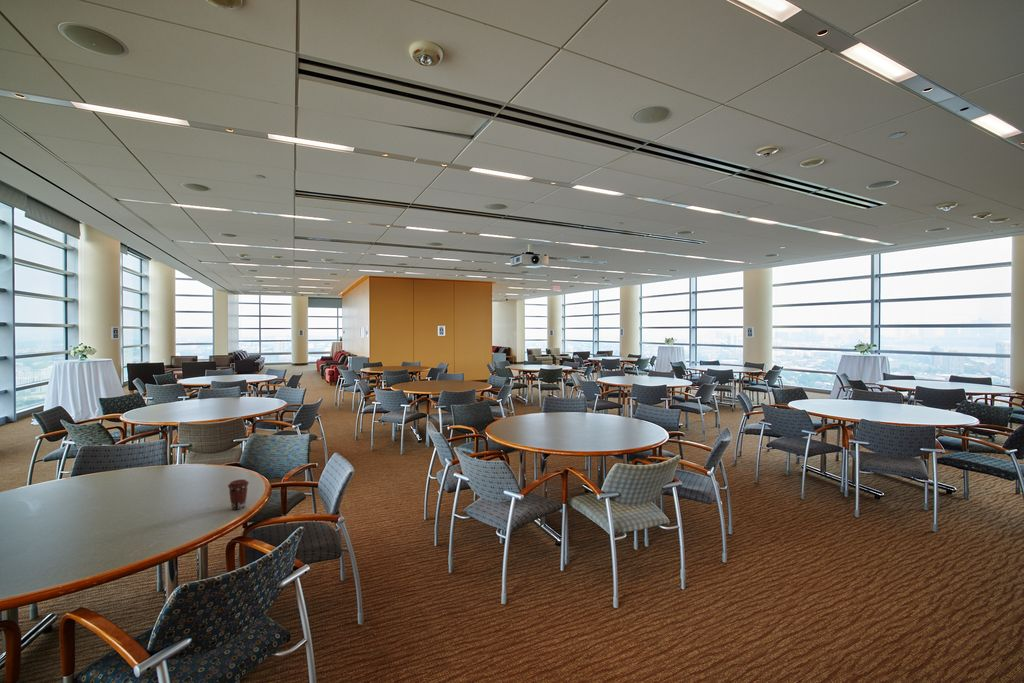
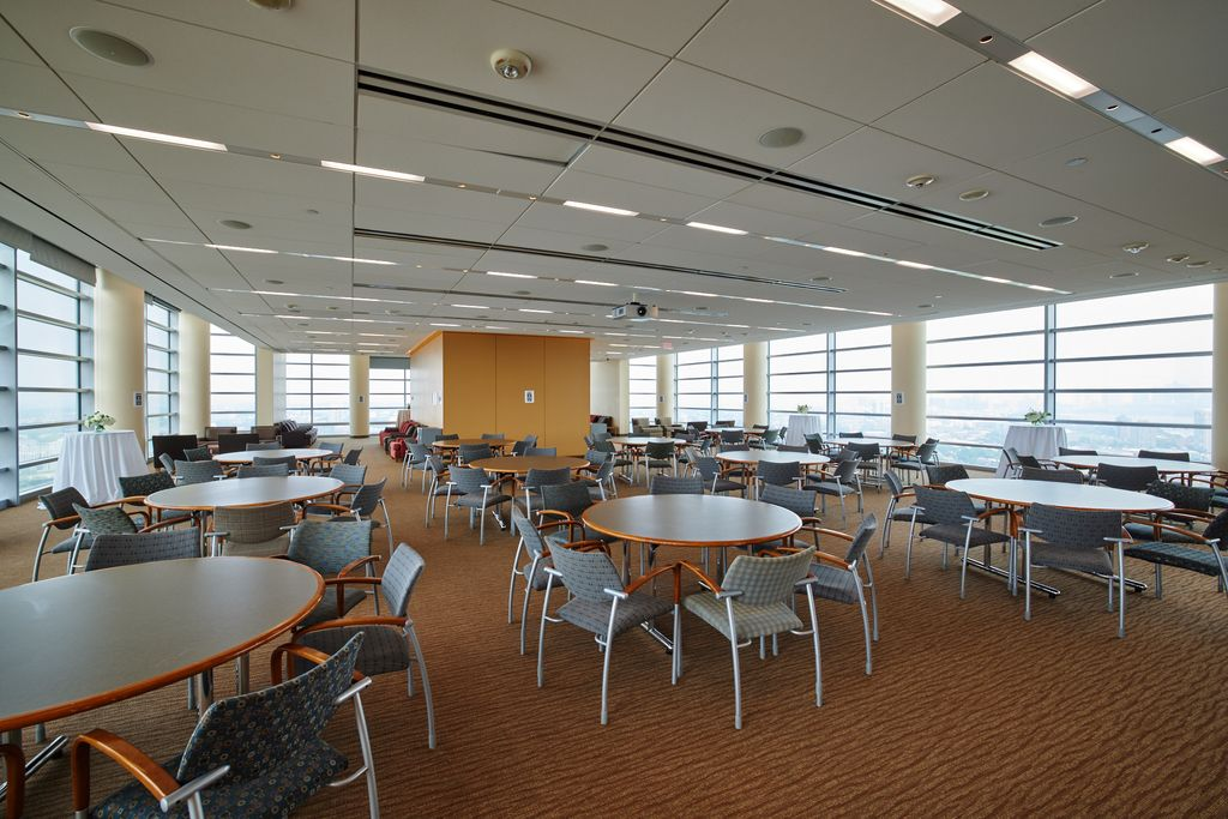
- coffee cup [227,478,250,511]
